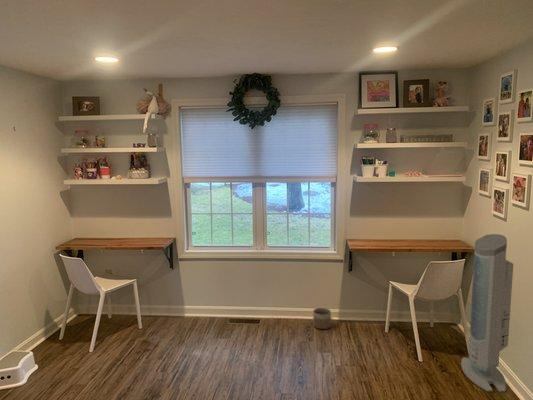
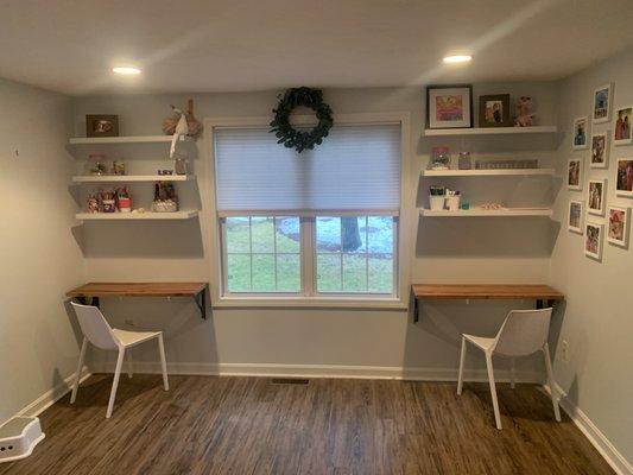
- planter [312,307,332,330]
- air purifier [460,233,514,393]
